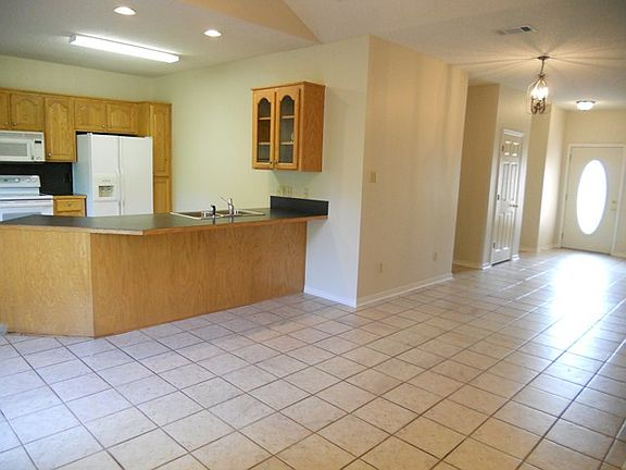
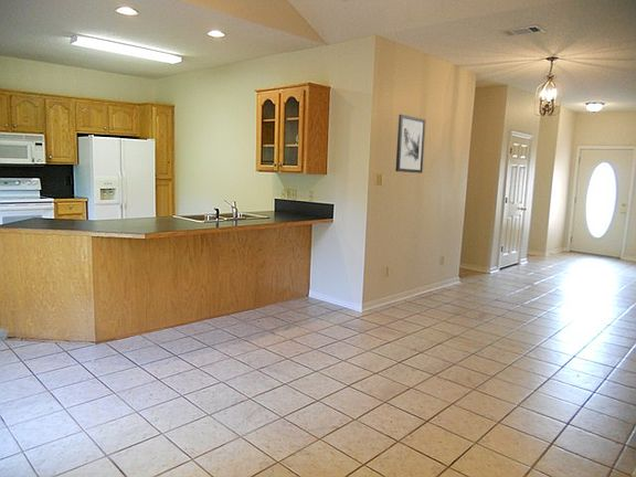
+ wall art [394,114,426,174]
